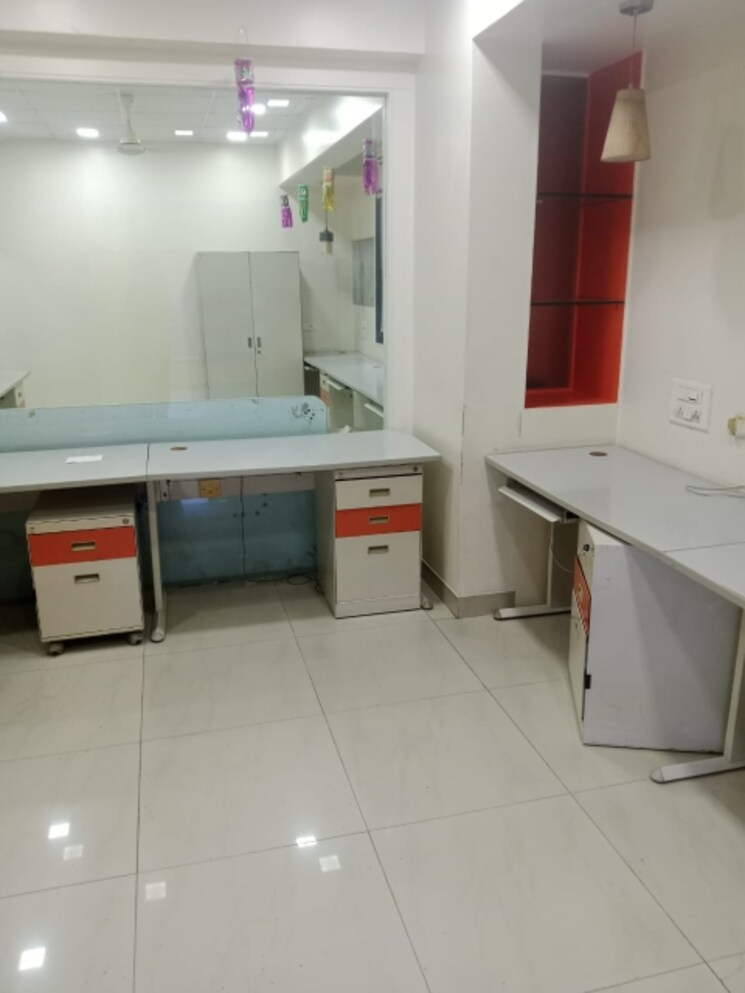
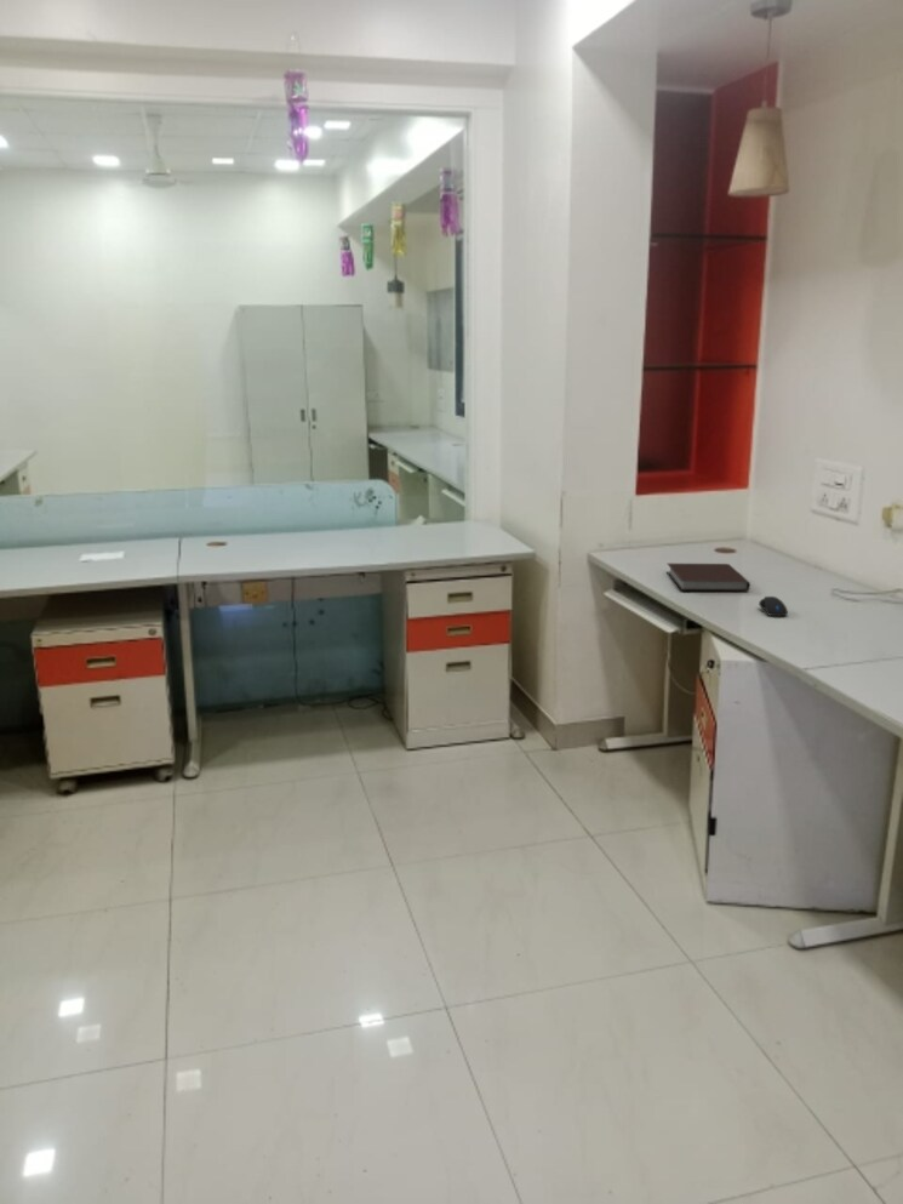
+ computer mouse [758,595,789,617]
+ notebook [665,563,751,592]
